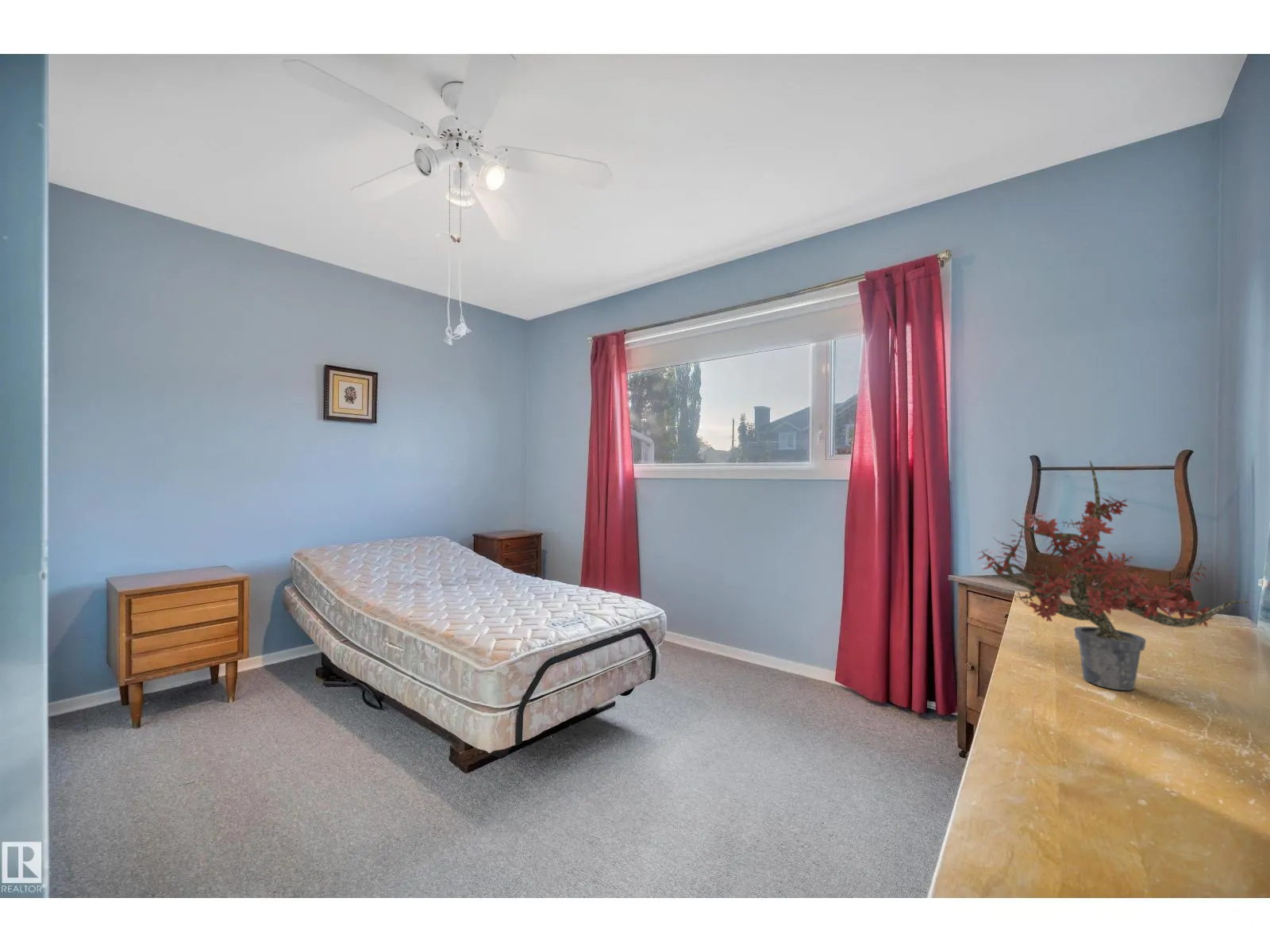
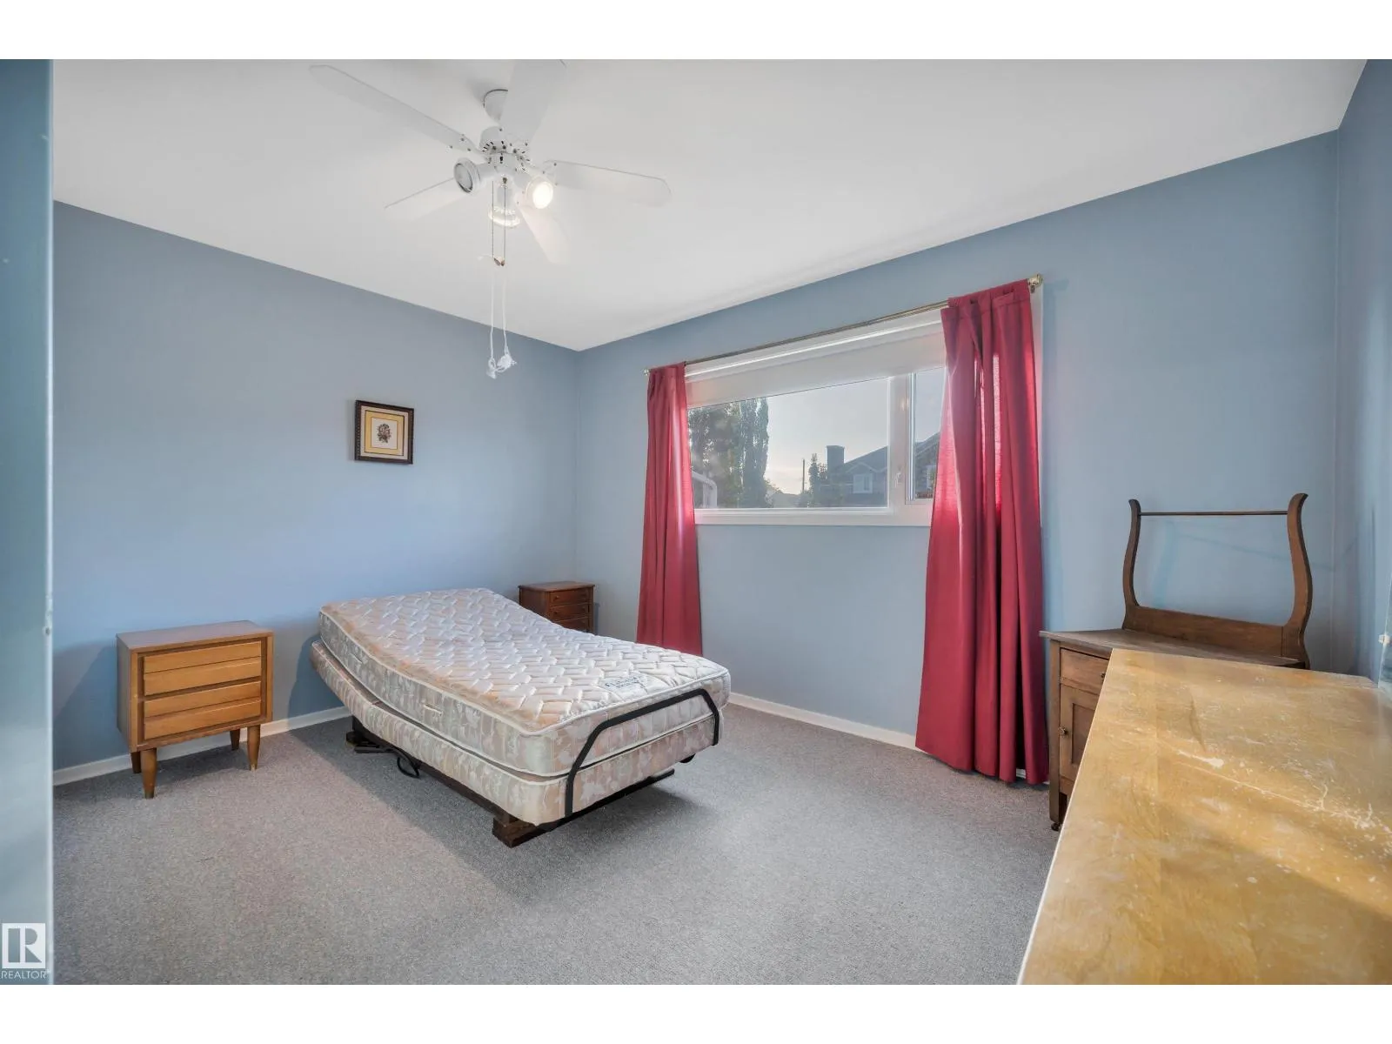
- potted plant [976,460,1250,691]
